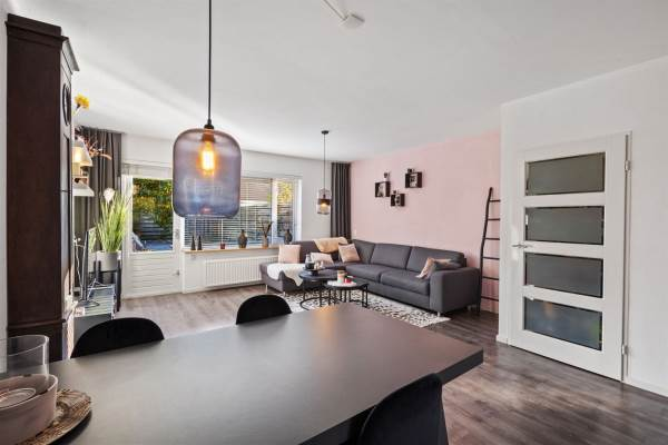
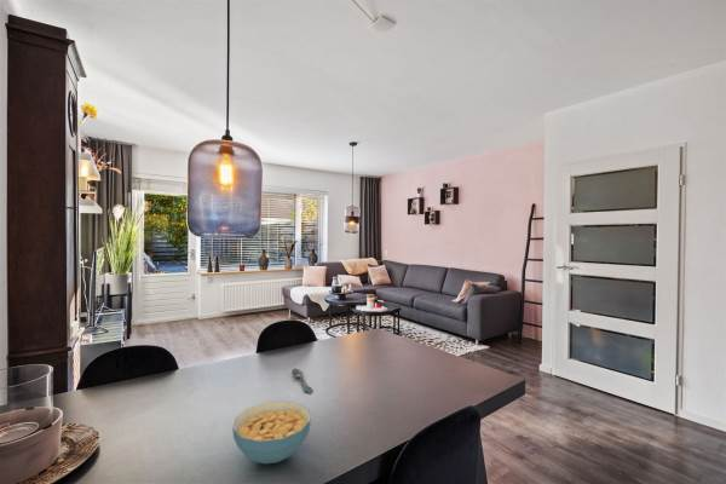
+ spoon [290,368,313,394]
+ cereal bowl [231,399,312,465]
